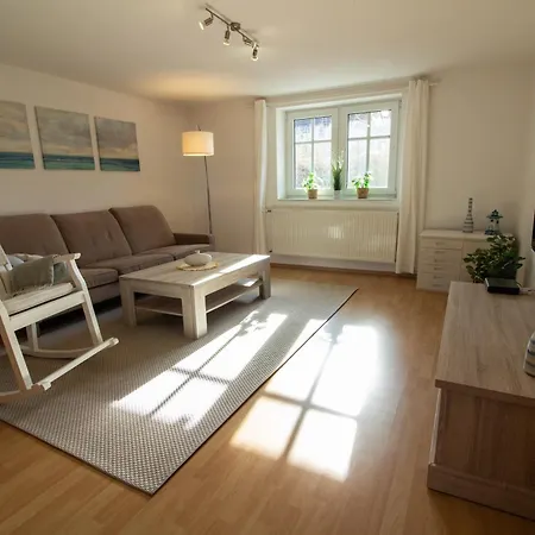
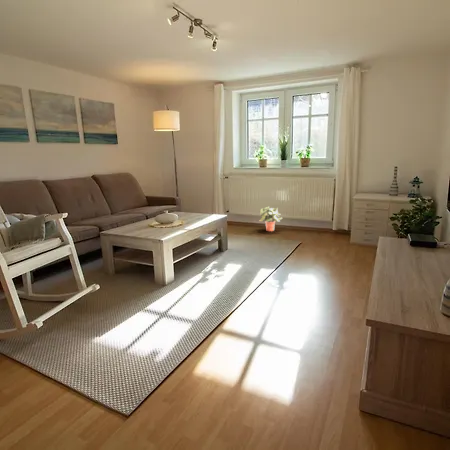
+ potted plant [258,206,283,232]
